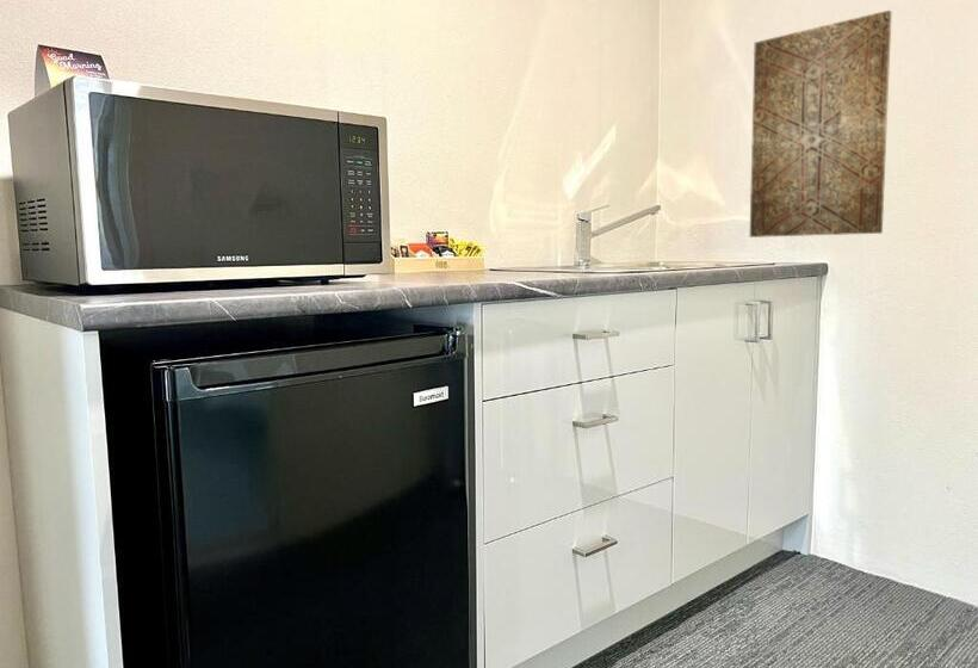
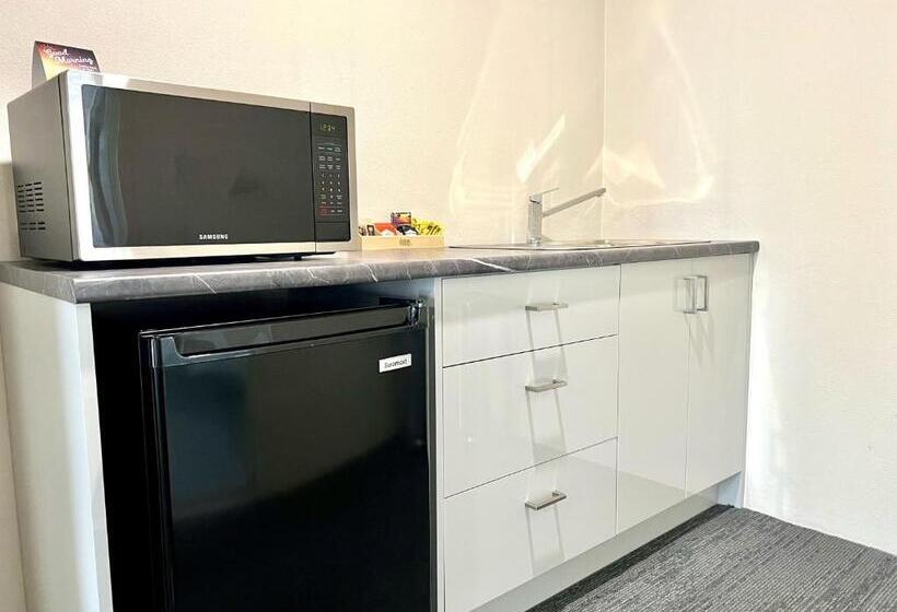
- wall art [749,10,892,239]
